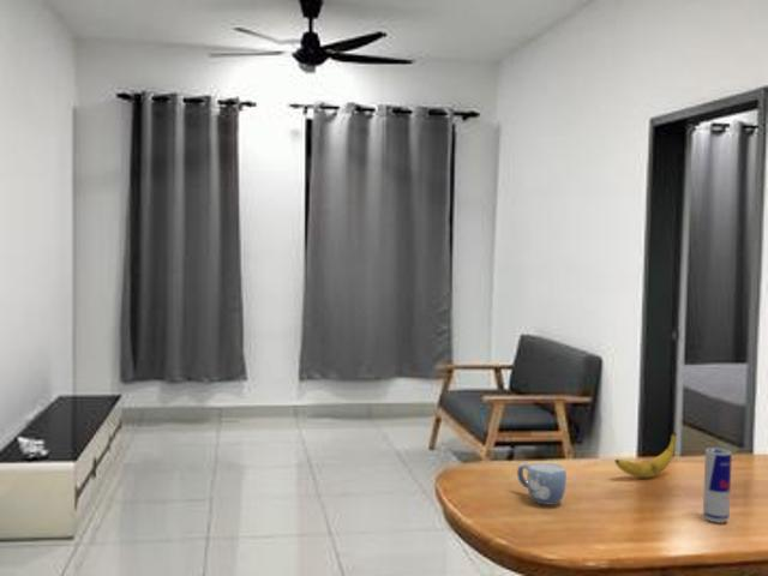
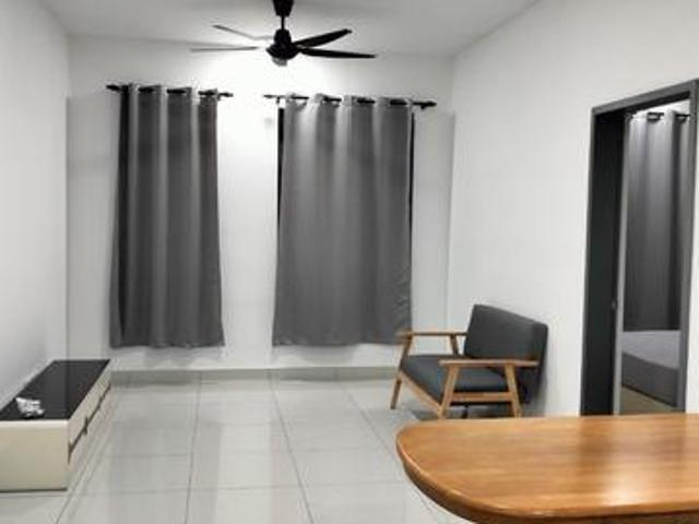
- beverage can [702,446,733,523]
- banana [613,431,678,479]
- mug [516,462,568,505]
